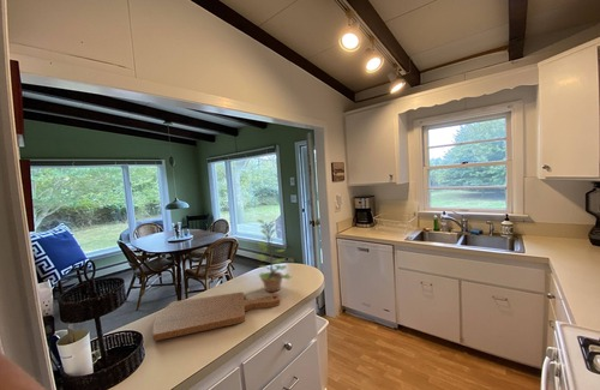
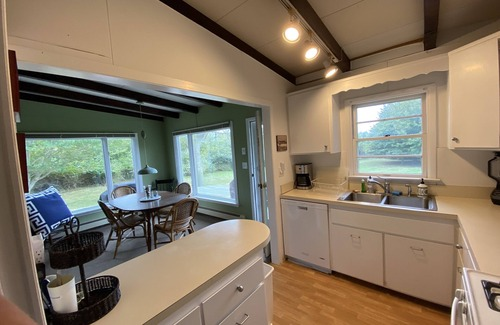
- cutting board [152,292,282,342]
- plant [254,218,293,293]
